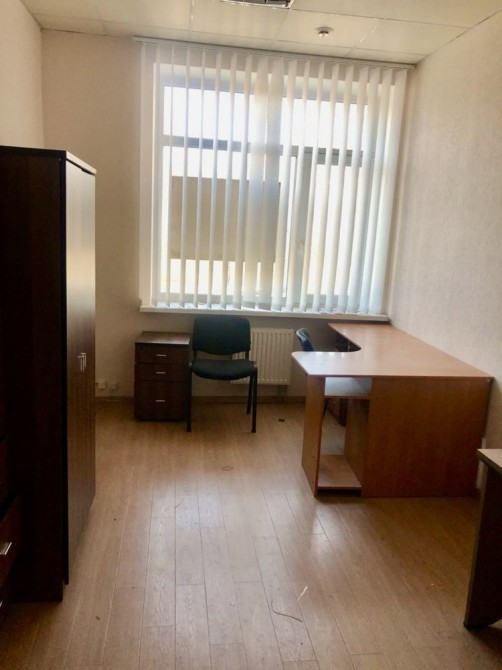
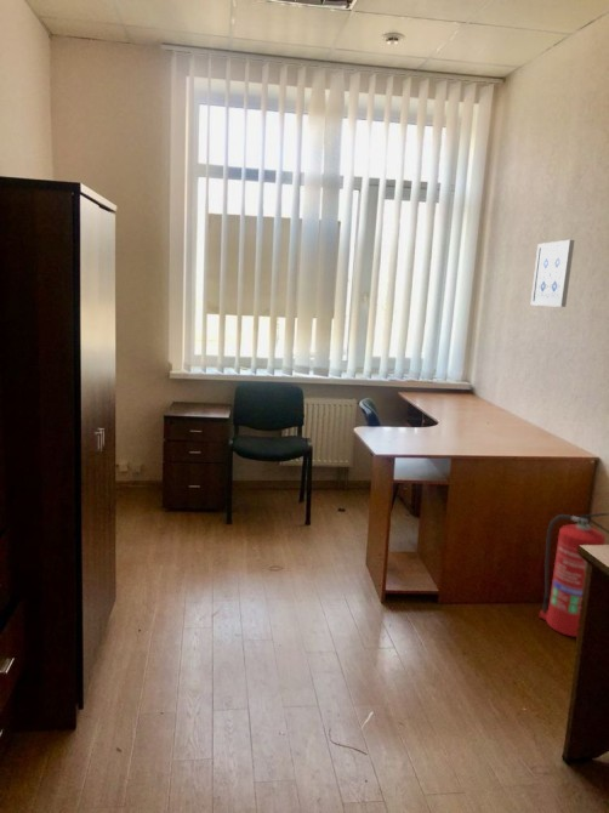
+ fire extinguisher [539,512,609,638]
+ wall art [530,239,575,308]
